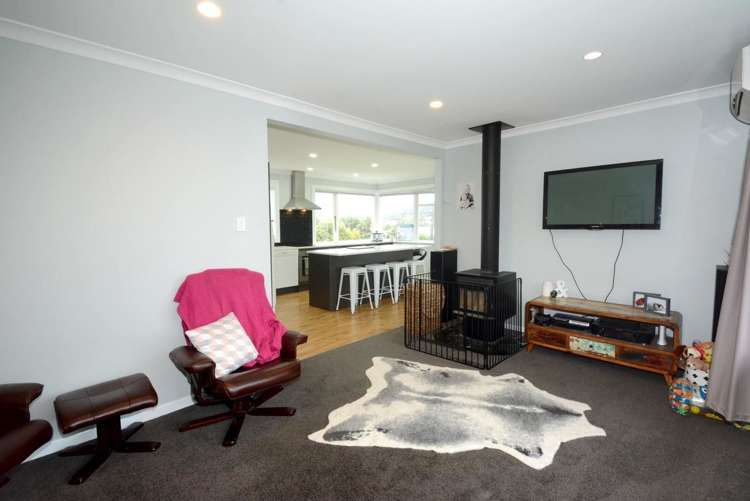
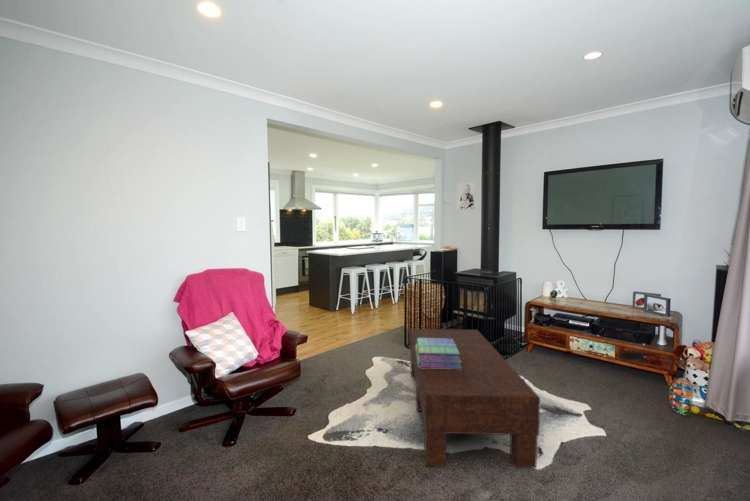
+ coffee table [409,328,541,469]
+ stack of books [415,338,462,369]
